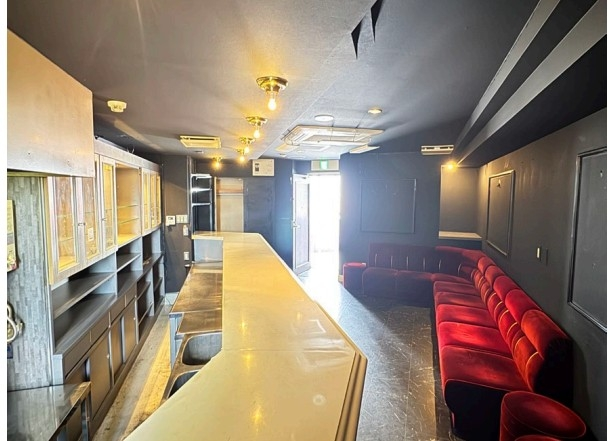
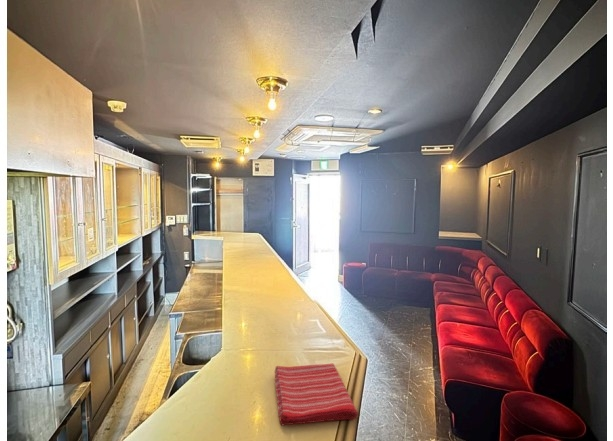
+ dish towel [274,363,359,426]
